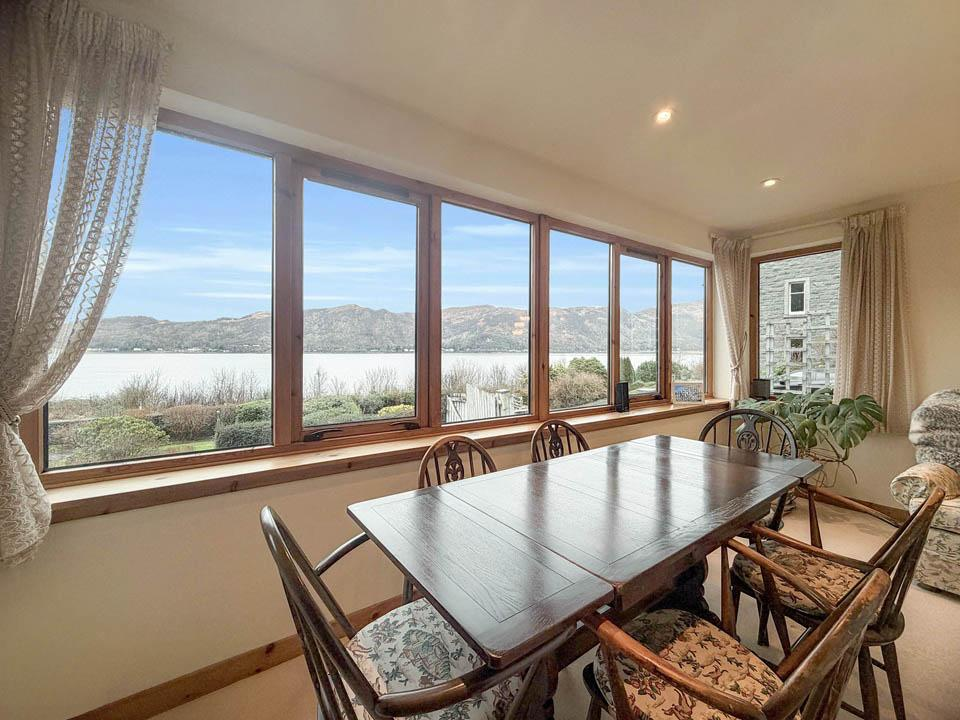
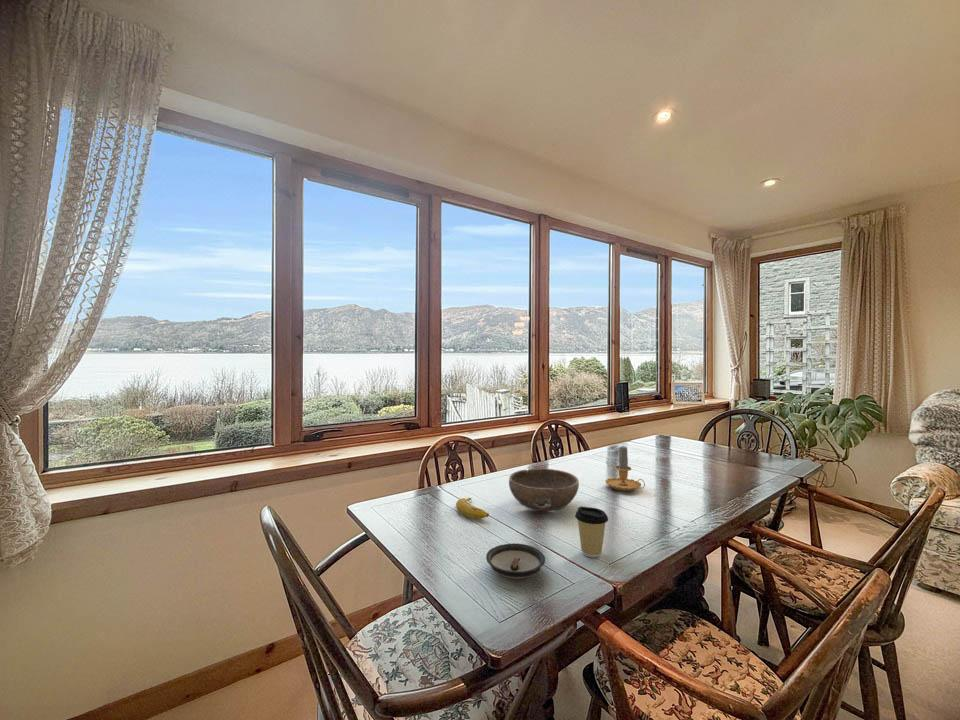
+ bowl [508,468,580,512]
+ fruit [455,497,490,520]
+ saucer [485,542,546,580]
+ coffee cup [574,506,609,558]
+ candle [605,445,646,492]
